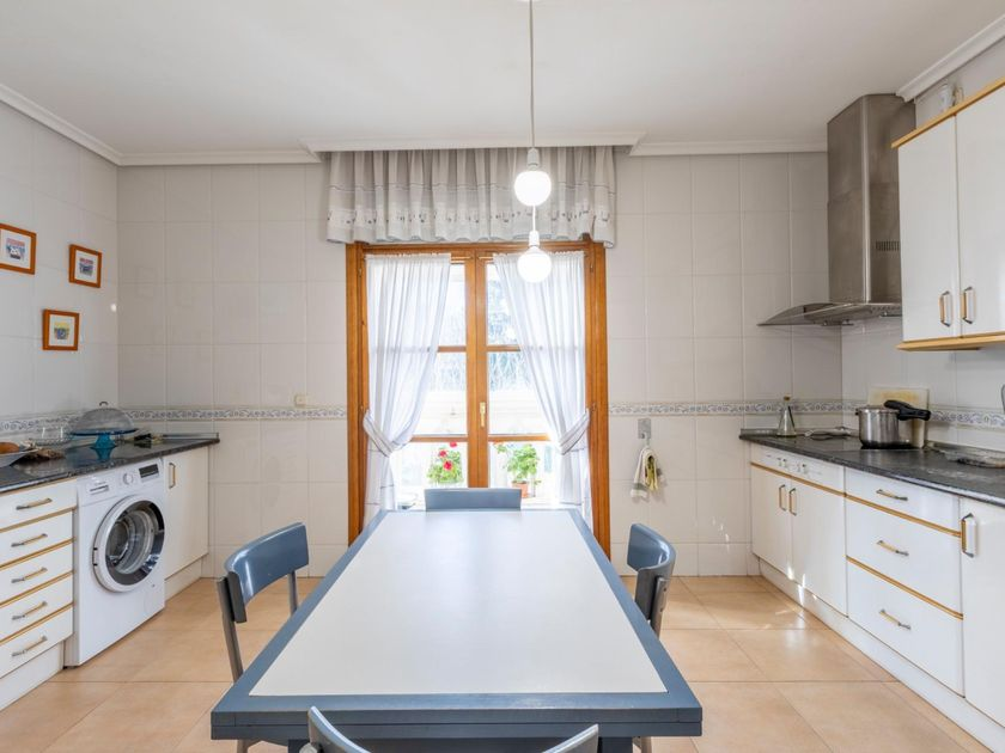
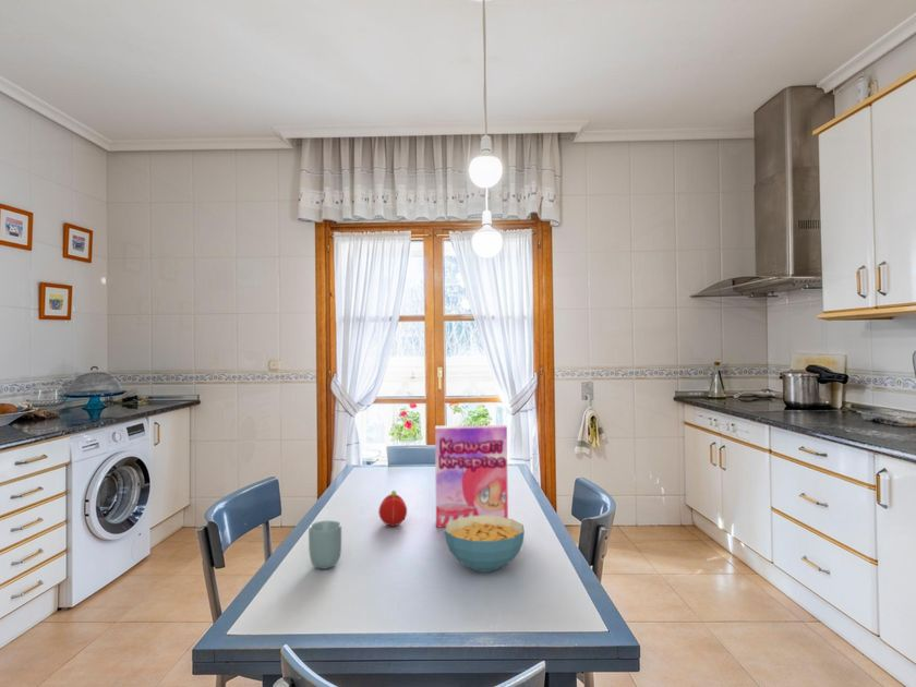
+ fruit [377,490,408,527]
+ cereal box [434,424,509,528]
+ cup [308,520,342,570]
+ cereal bowl [444,516,526,574]
